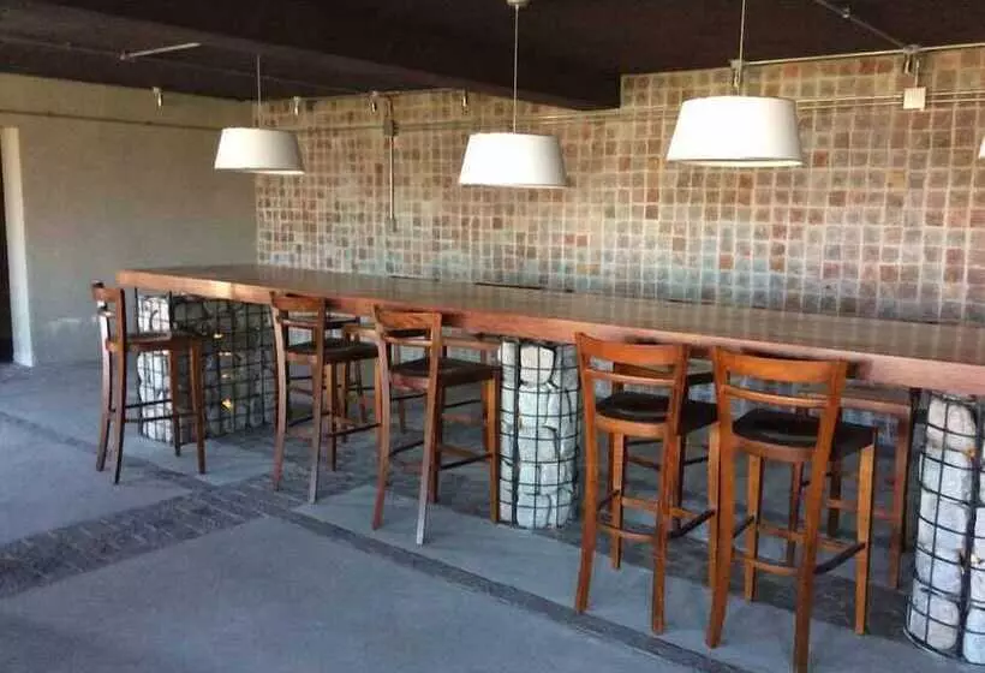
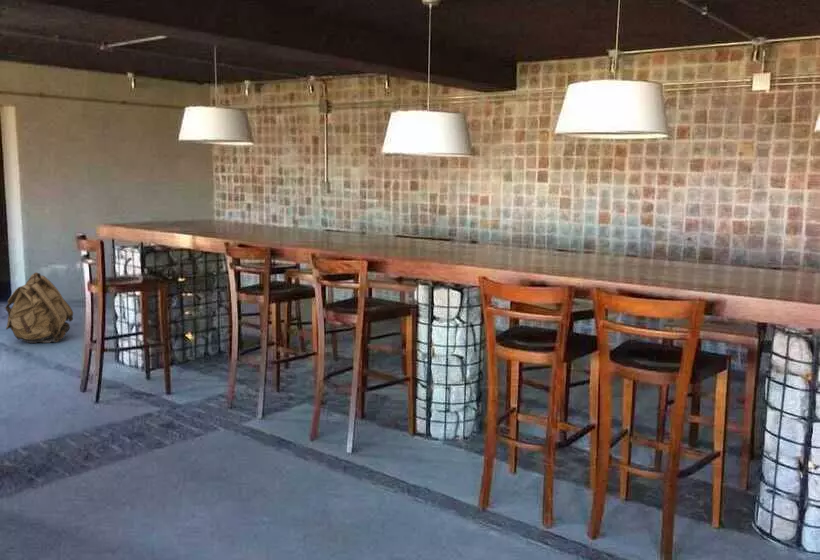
+ backpack [3,271,74,344]
